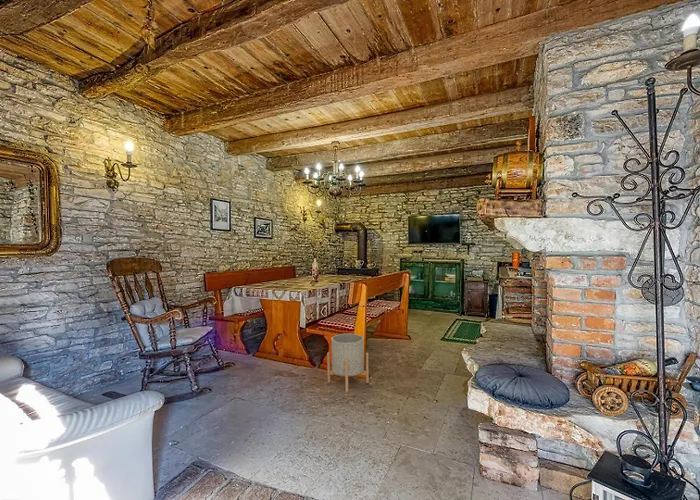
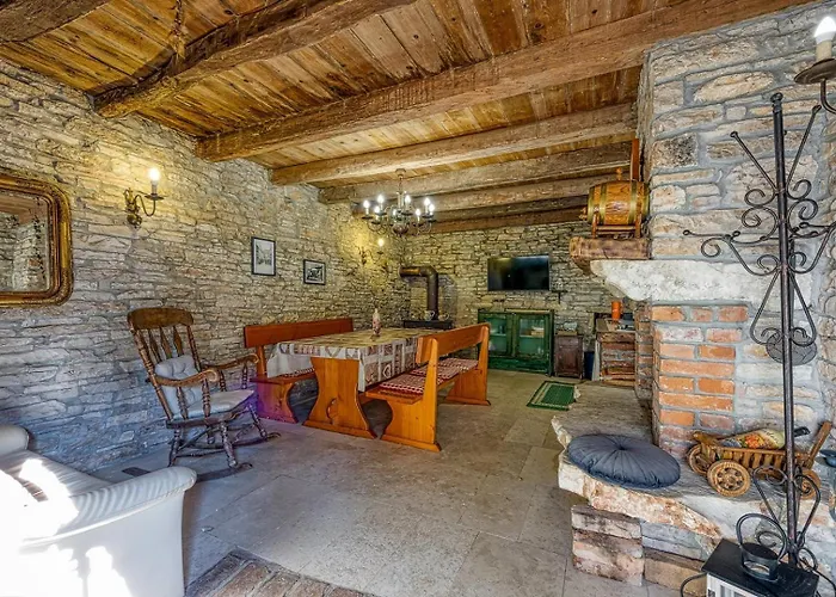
- planter [326,333,370,393]
